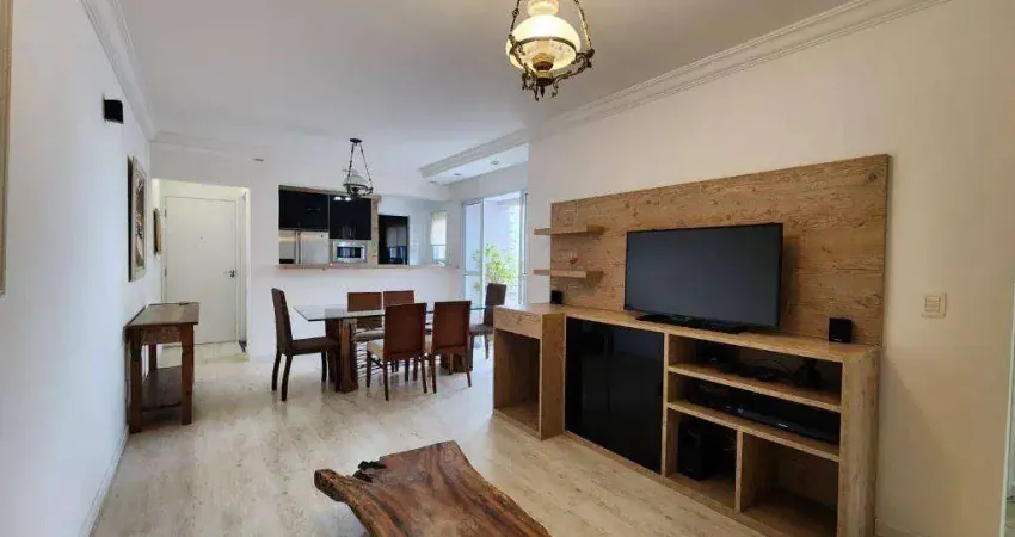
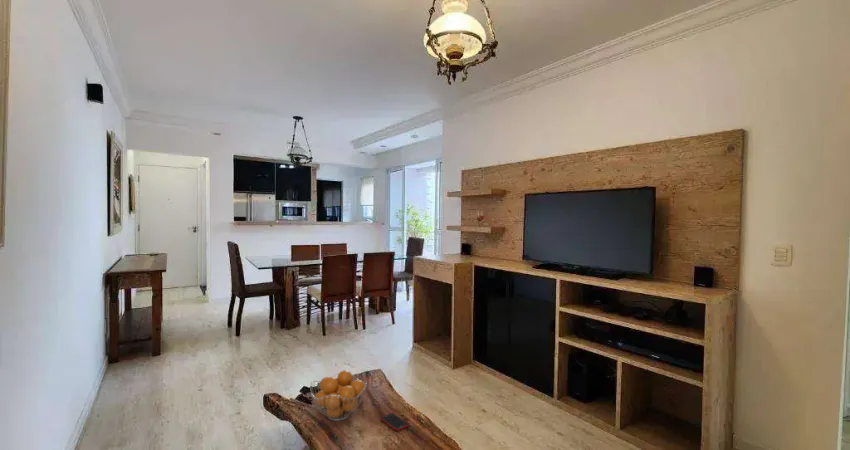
+ fruit basket [309,369,368,422]
+ cell phone [379,412,410,432]
